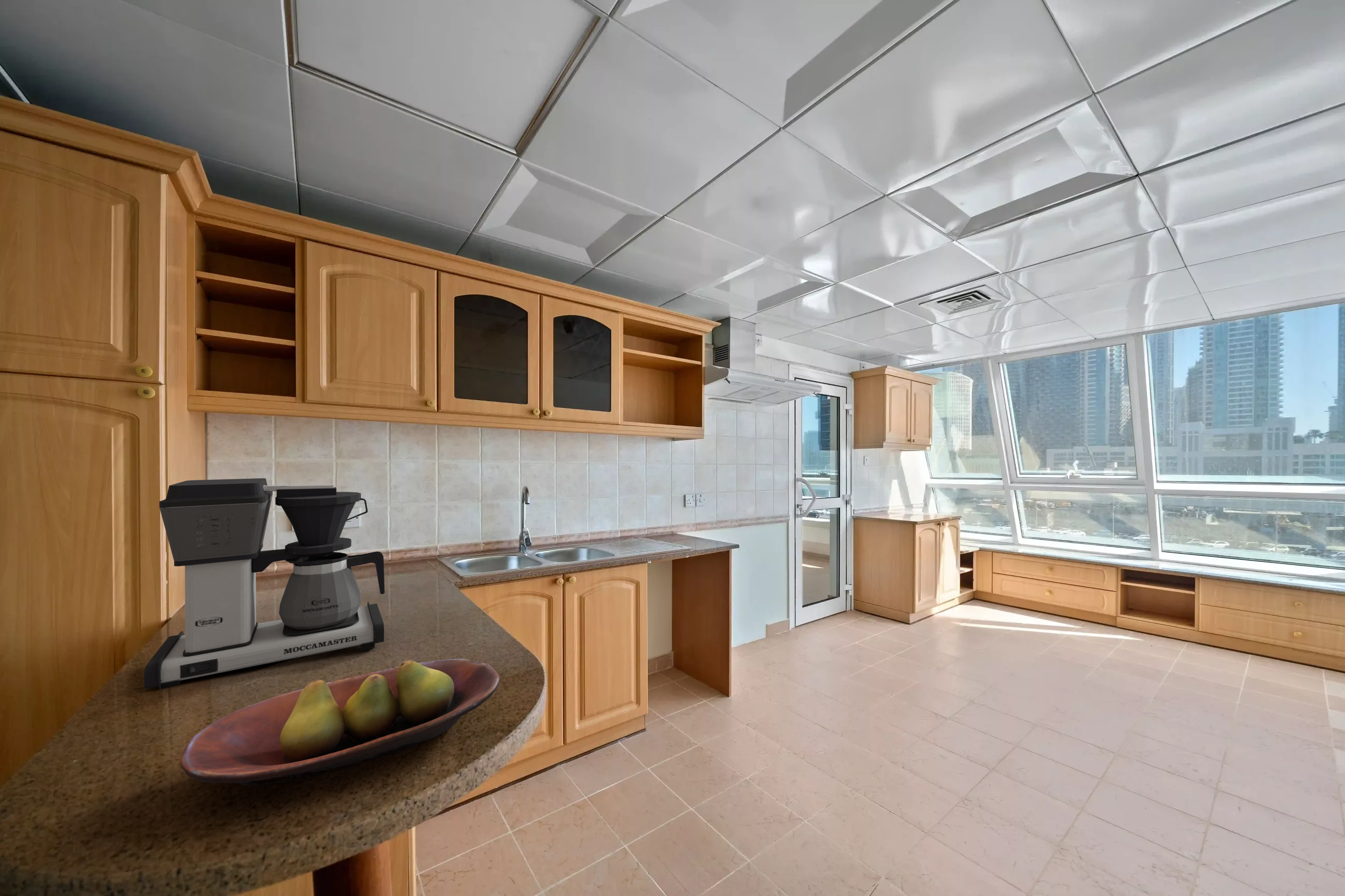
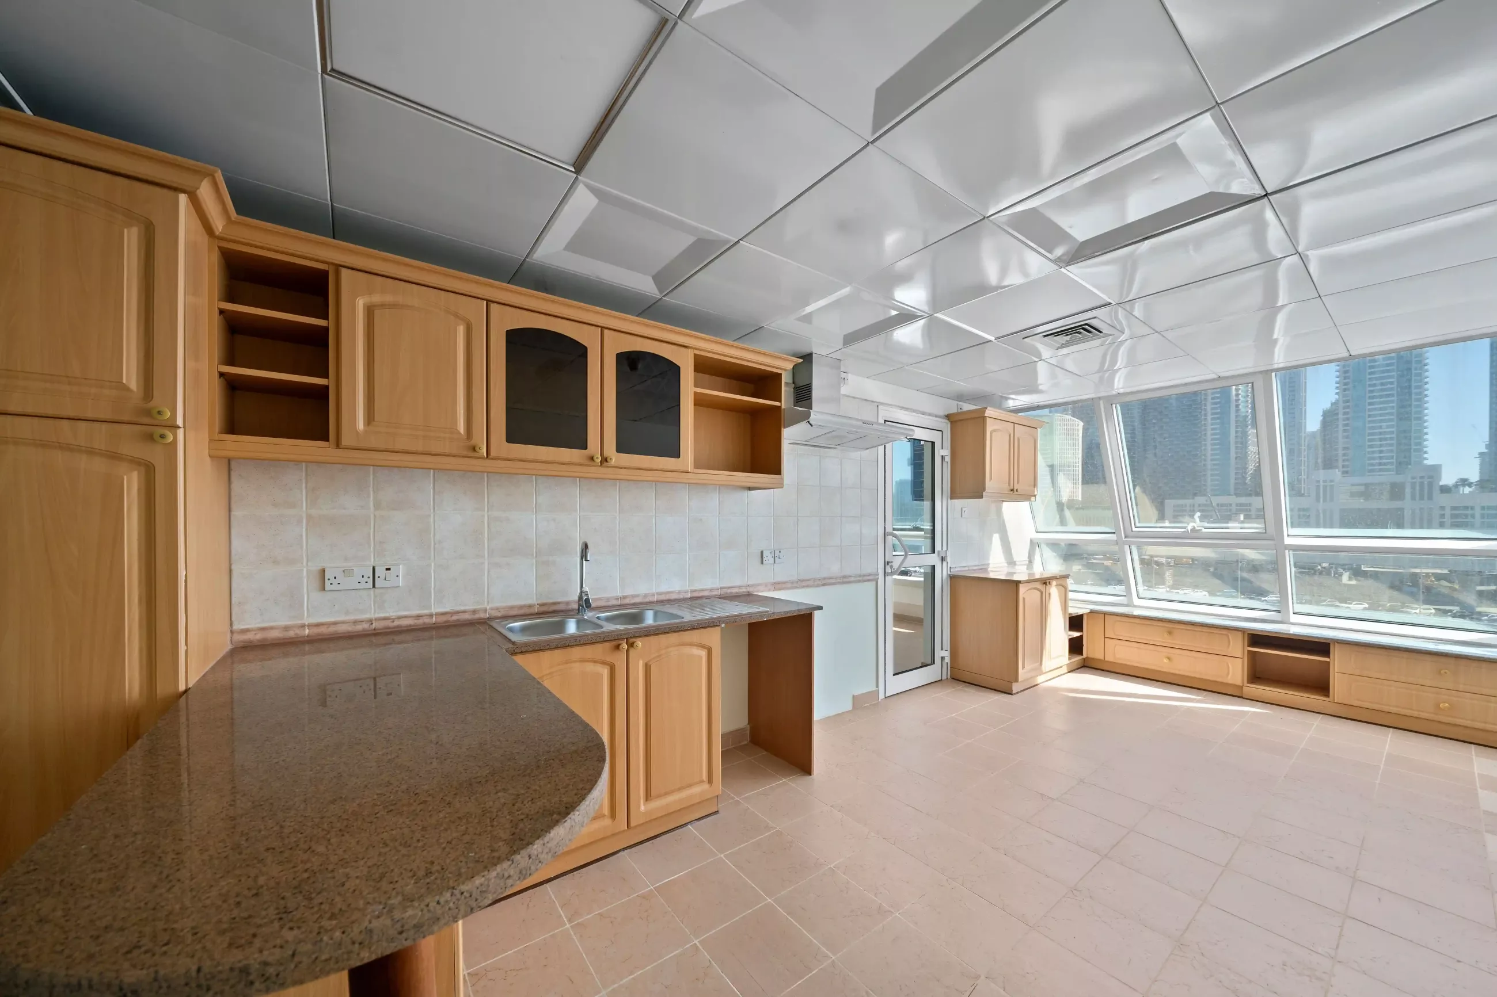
- coffee maker [144,478,385,690]
- fruit bowl [180,658,500,787]
